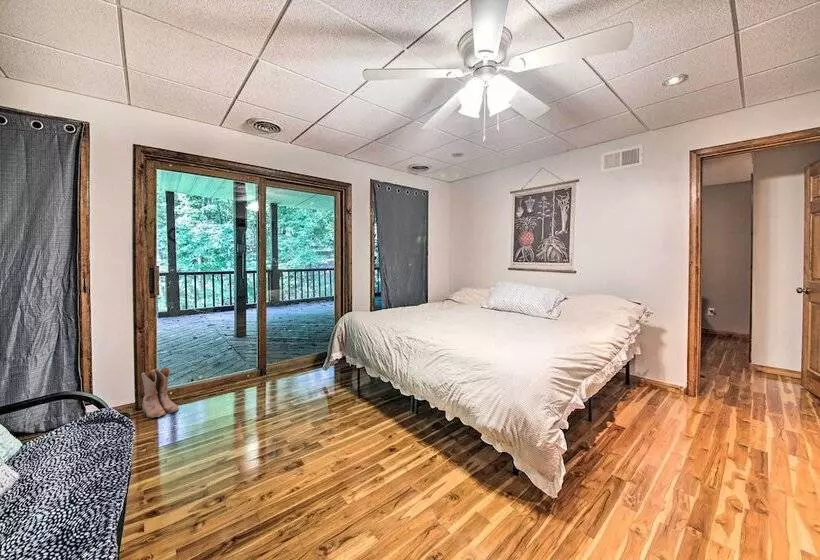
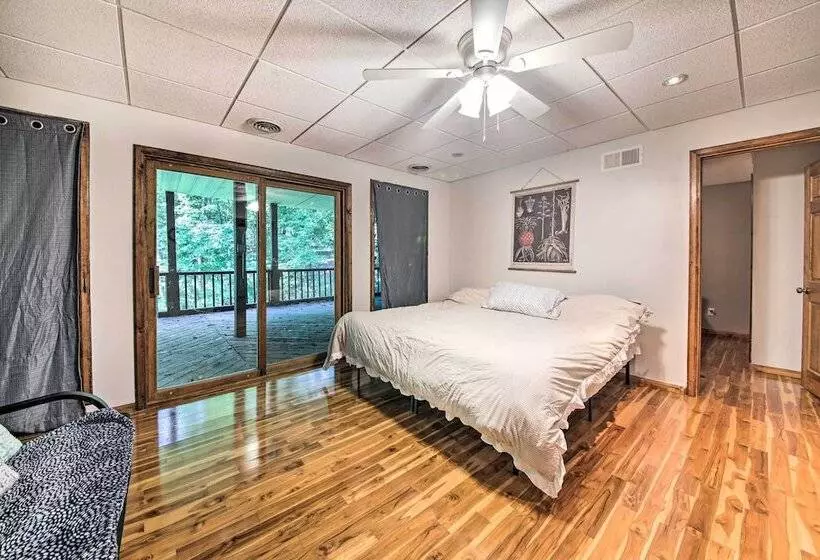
- boots [140,366,179,419]
